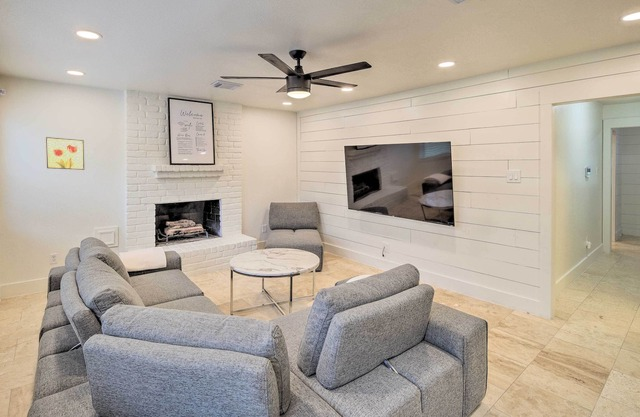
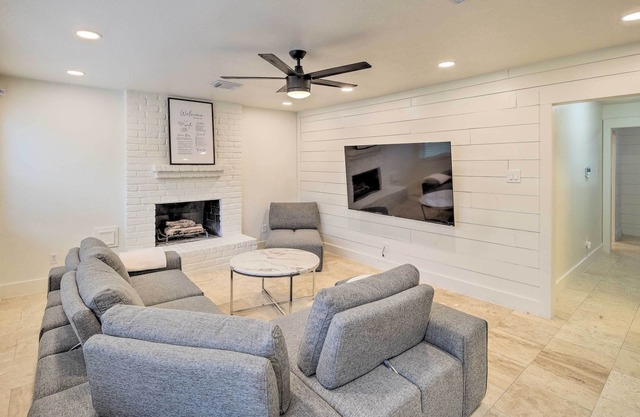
- wall art [45,136,85,171]
